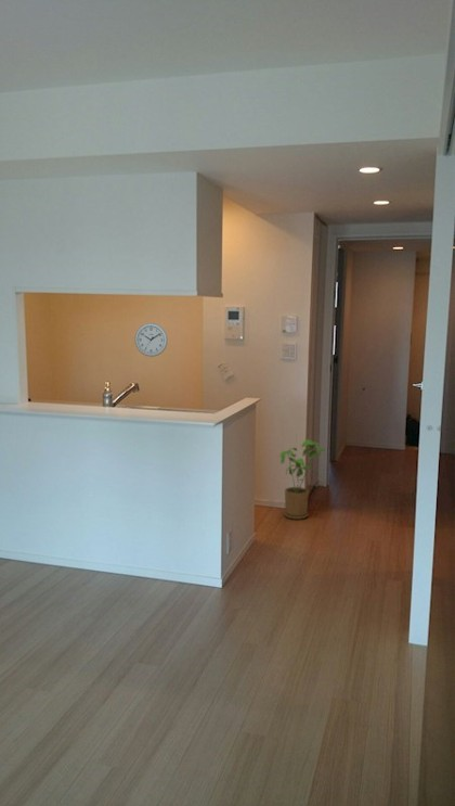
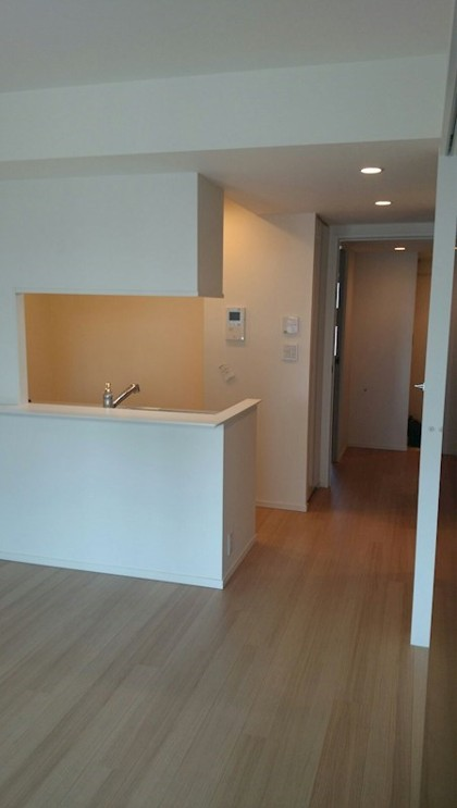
- house plant [280,438,326,521]
- wall clock [134,322,169,358]
